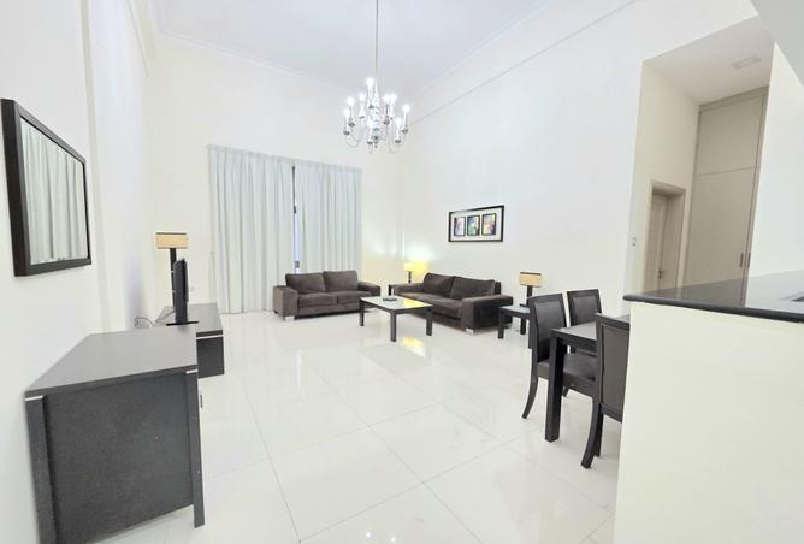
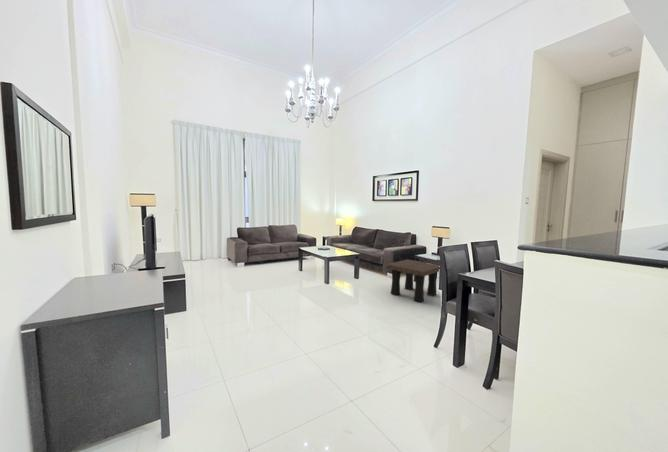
+ side table [385,259,441,303]
